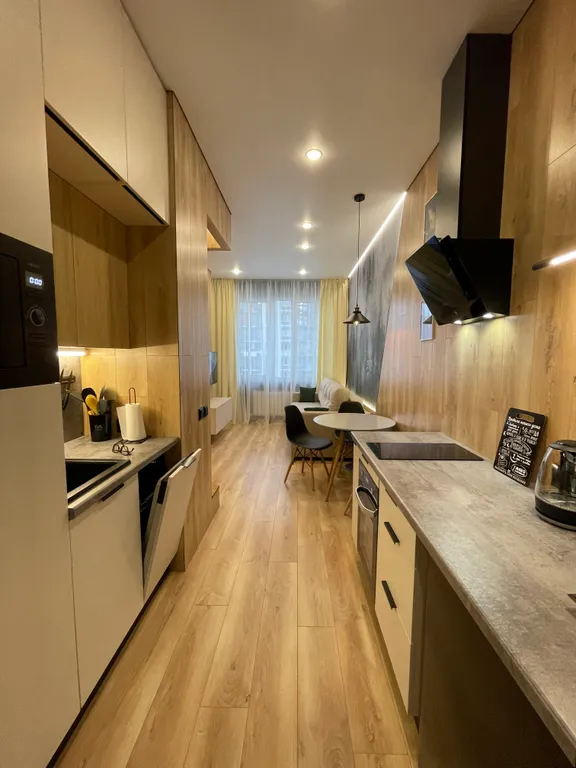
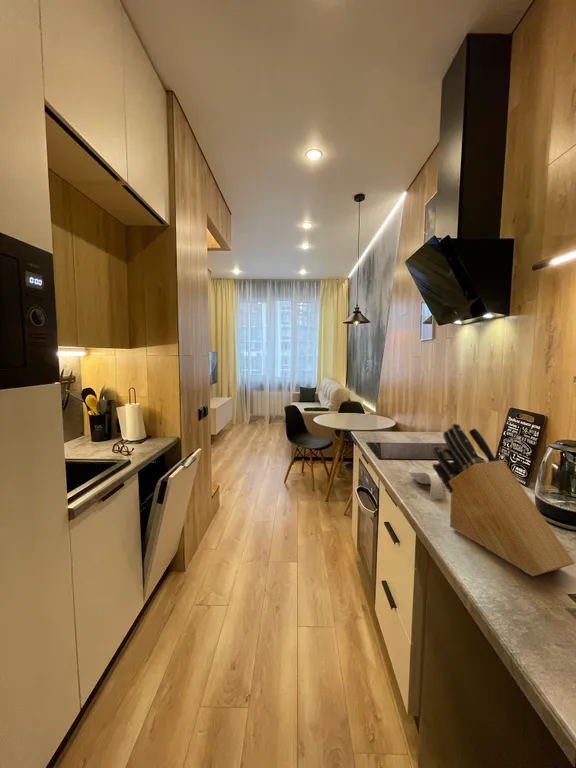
+ knife block [431,422,576,577]
+ spoon rest [408,468,445,500]
